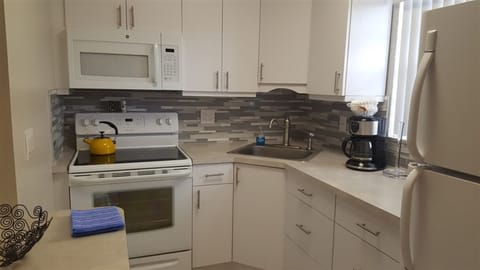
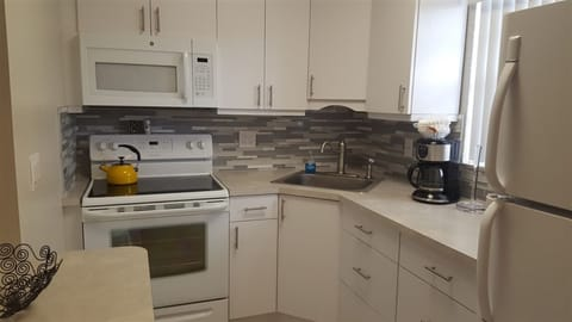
- dish towel [70,205,126,238]
